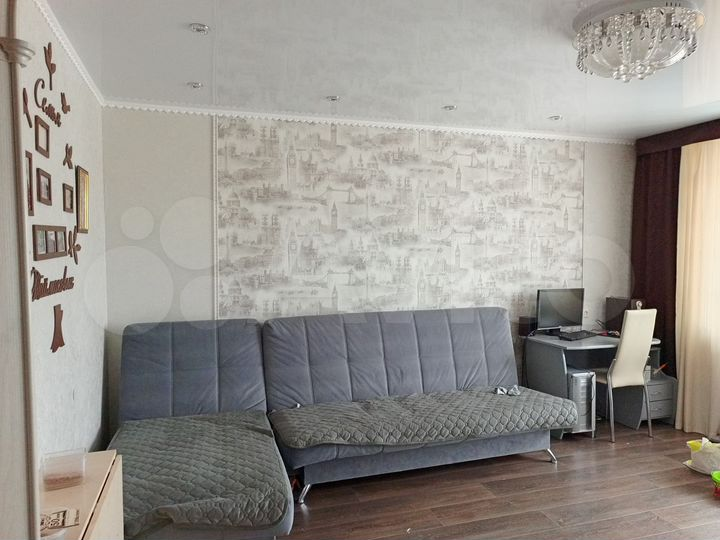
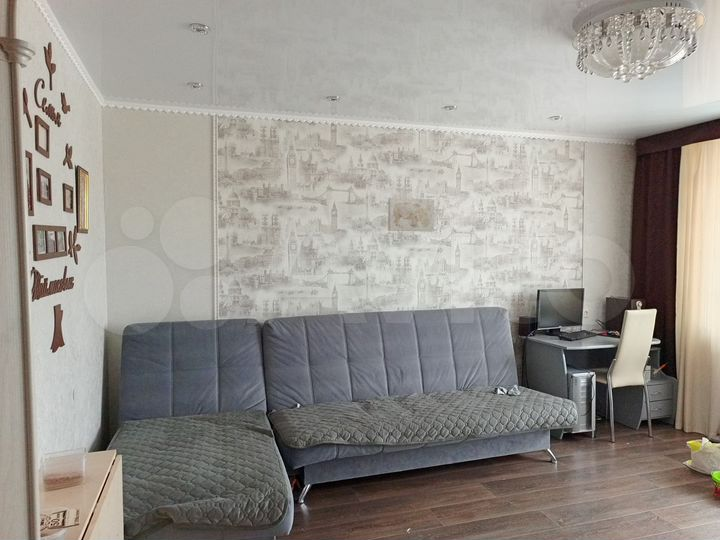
+ wall art [387,197,435,233]
